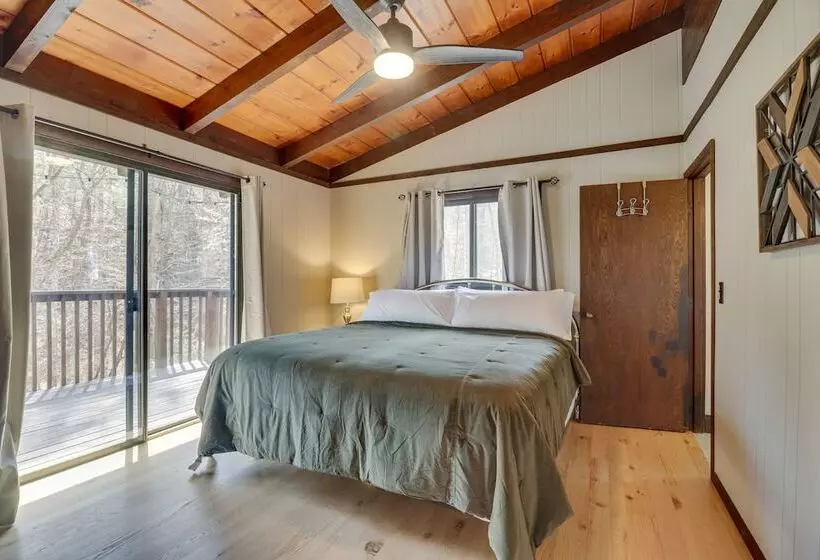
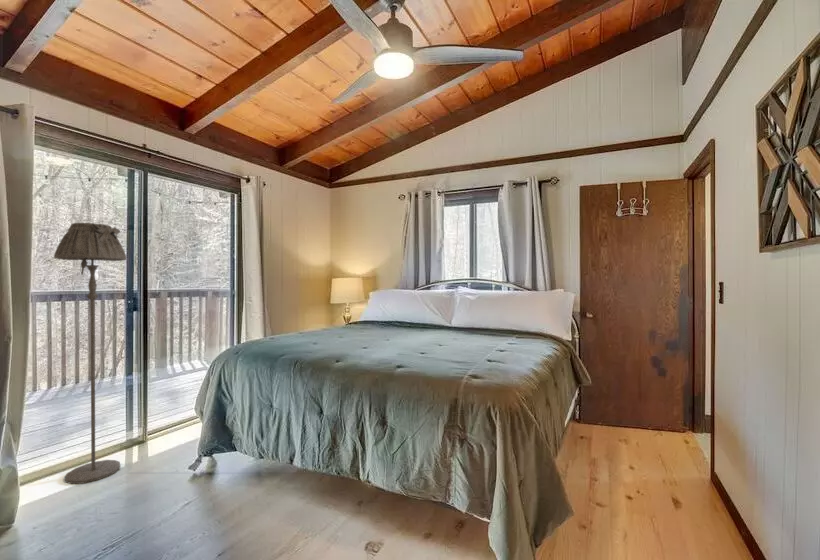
+ floor lamp [53,222,128,485]
